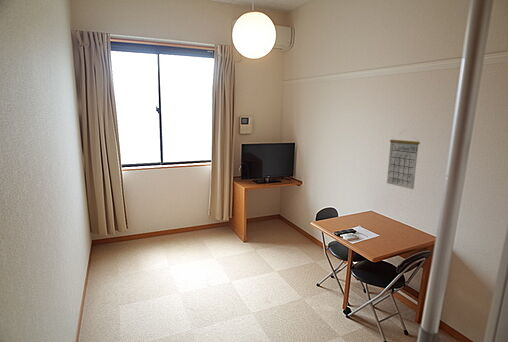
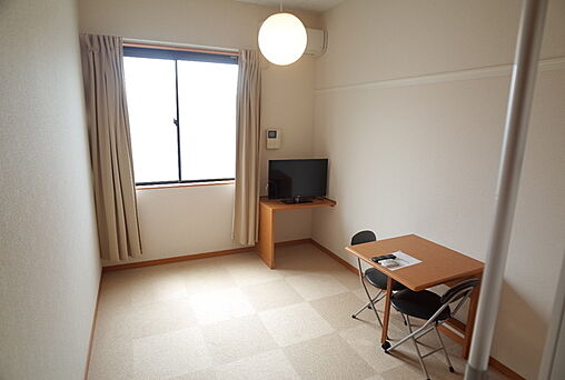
- calendar [386,130,421,190]
